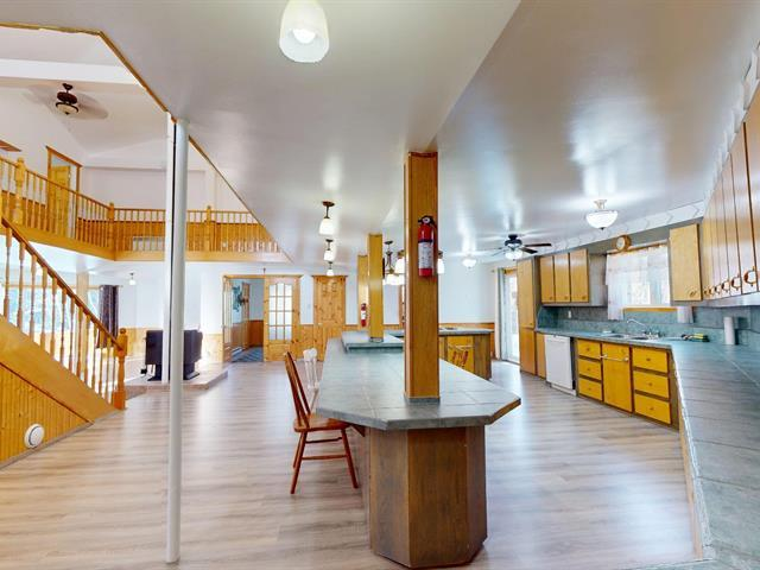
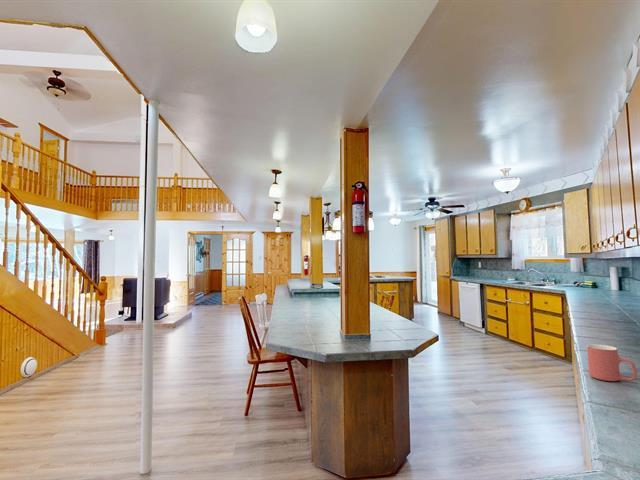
+ mug [586,343,638,382]
